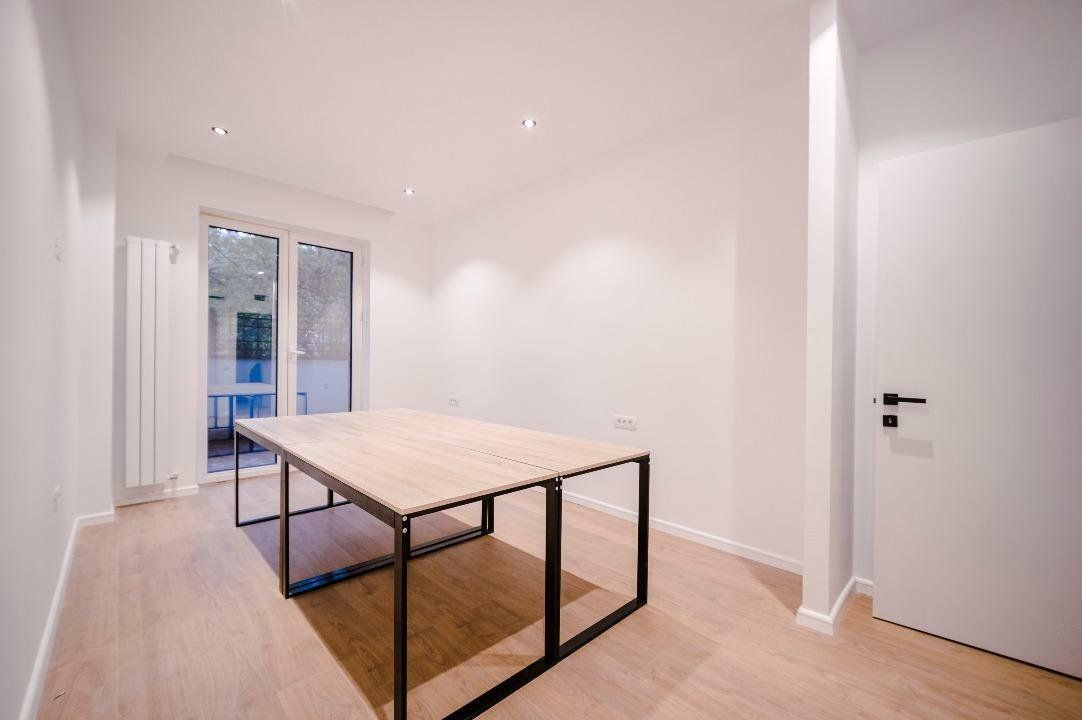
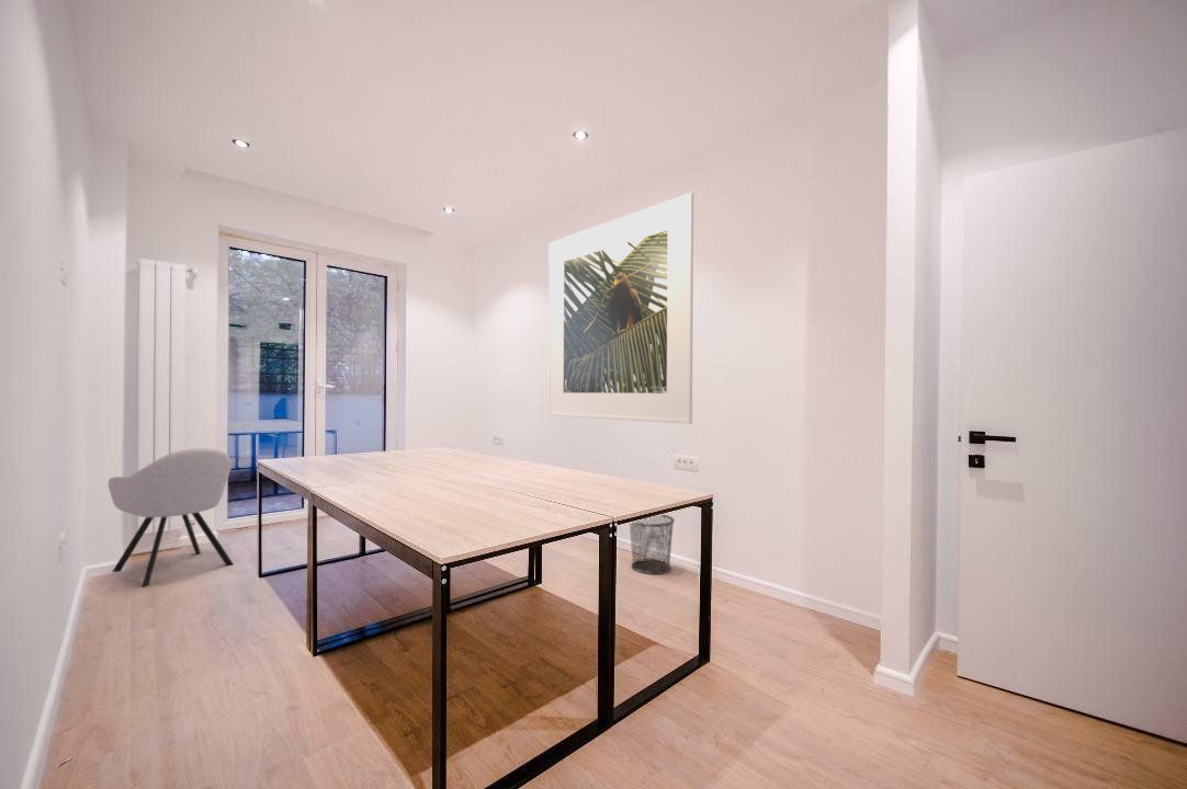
+ waste bin [629,514,676,575]
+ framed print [547,192,694,425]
+ chair [108,447,235,588]
